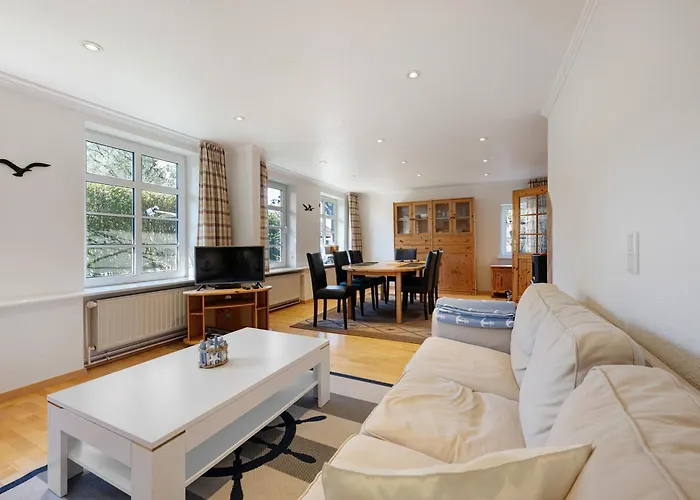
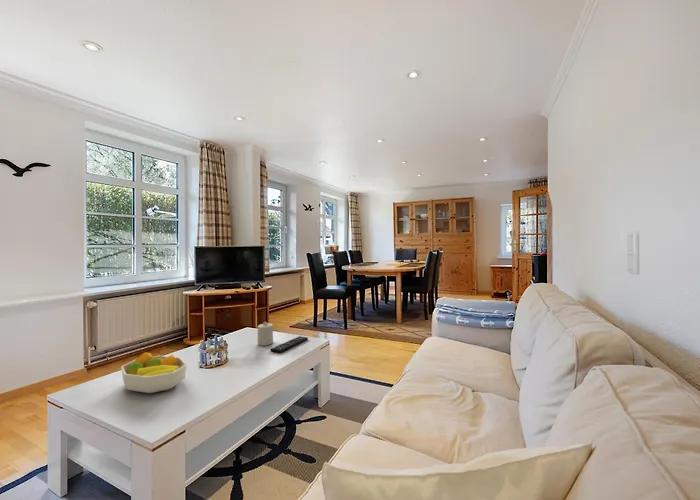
+ fruit bowl [120,352,188,394]
+ candle [256,321,274,347]
+ remote control [270,335,309,354]
